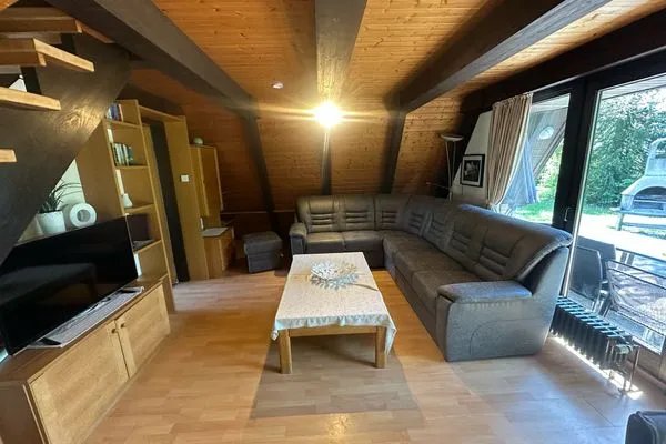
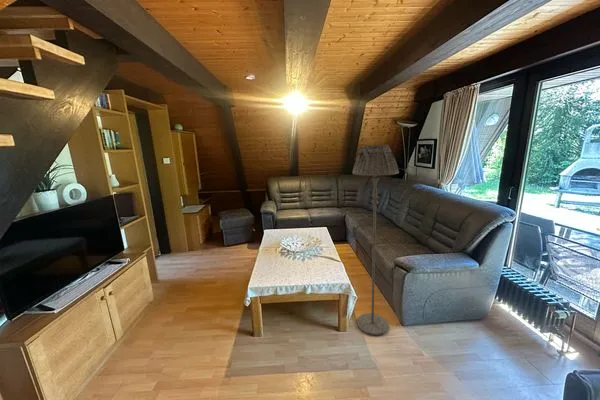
+ floor lamp [352,144,400,336]
